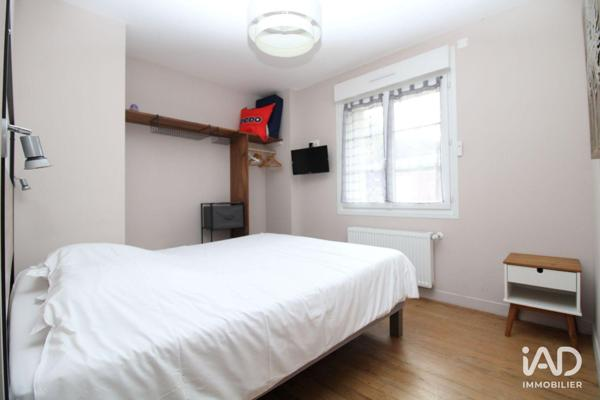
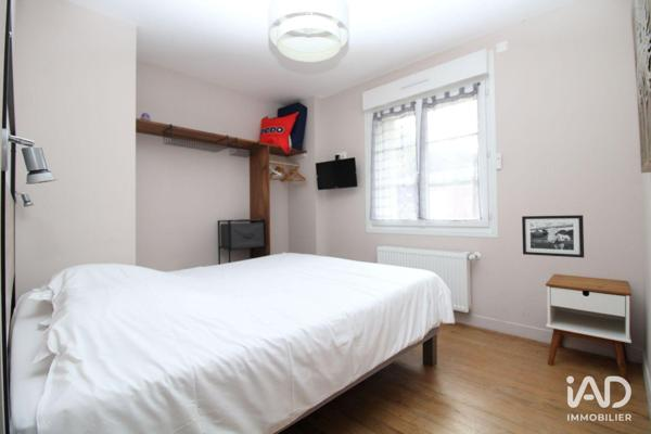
+ picture frame [521,214,585,258]
